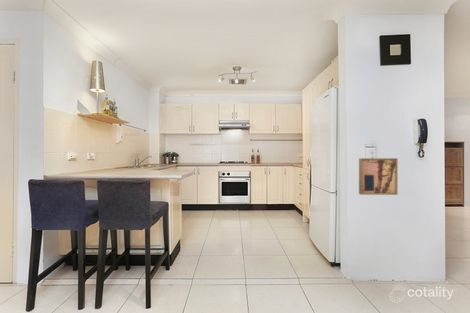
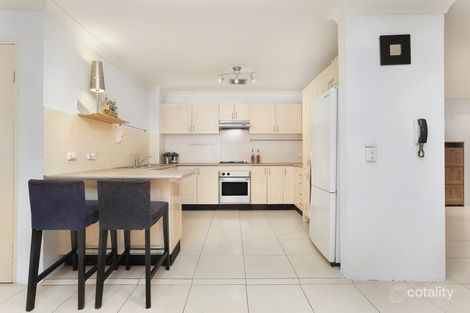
- wall art [358,157,399,196]
